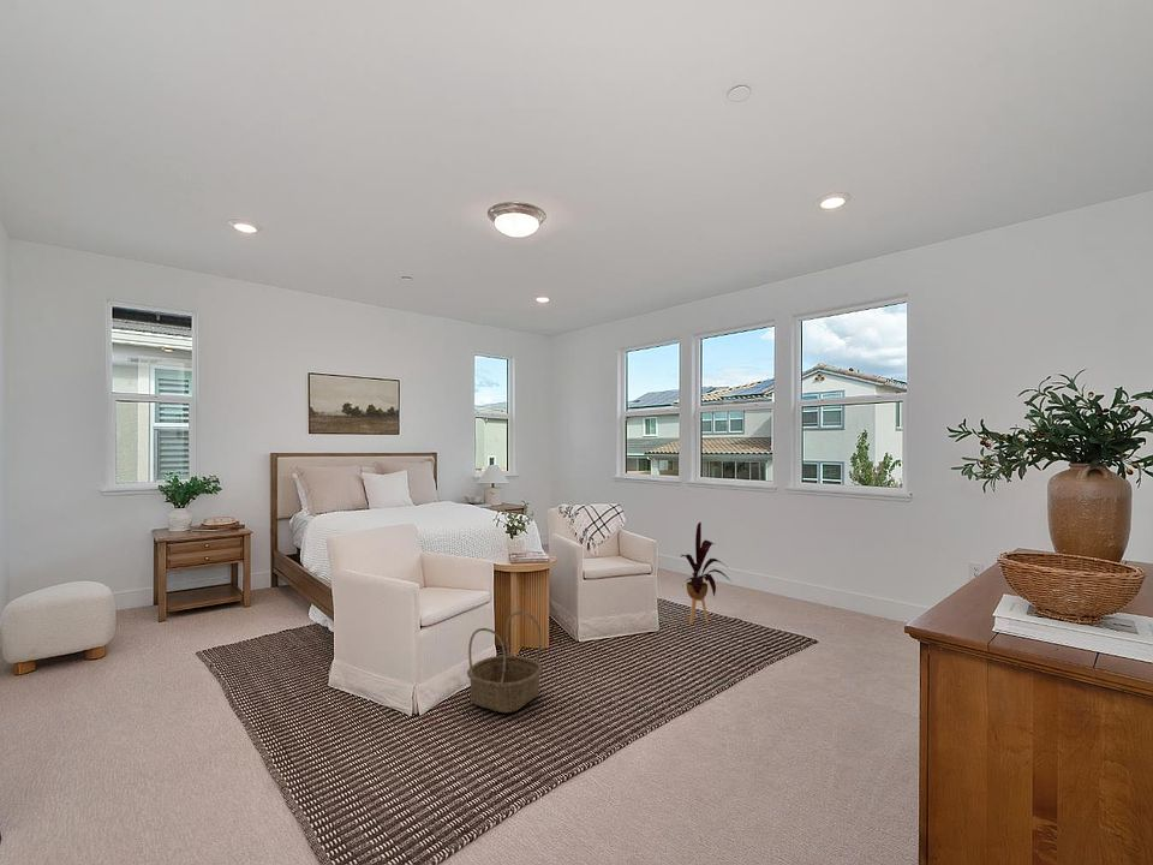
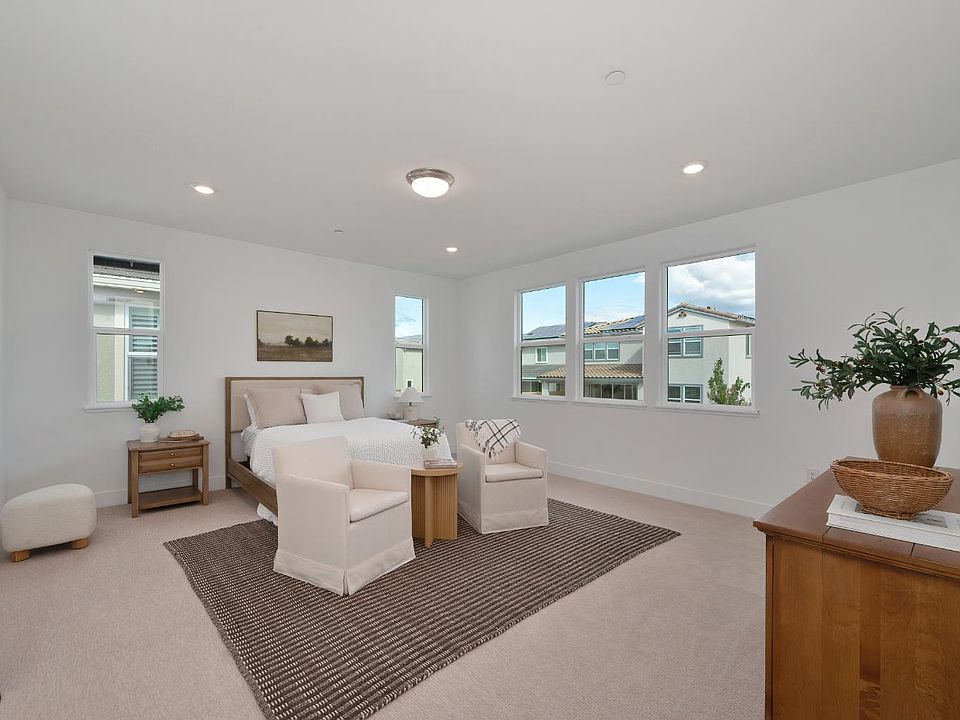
- basket [466,610,544,714]
- house plant [679,521,733,626]
